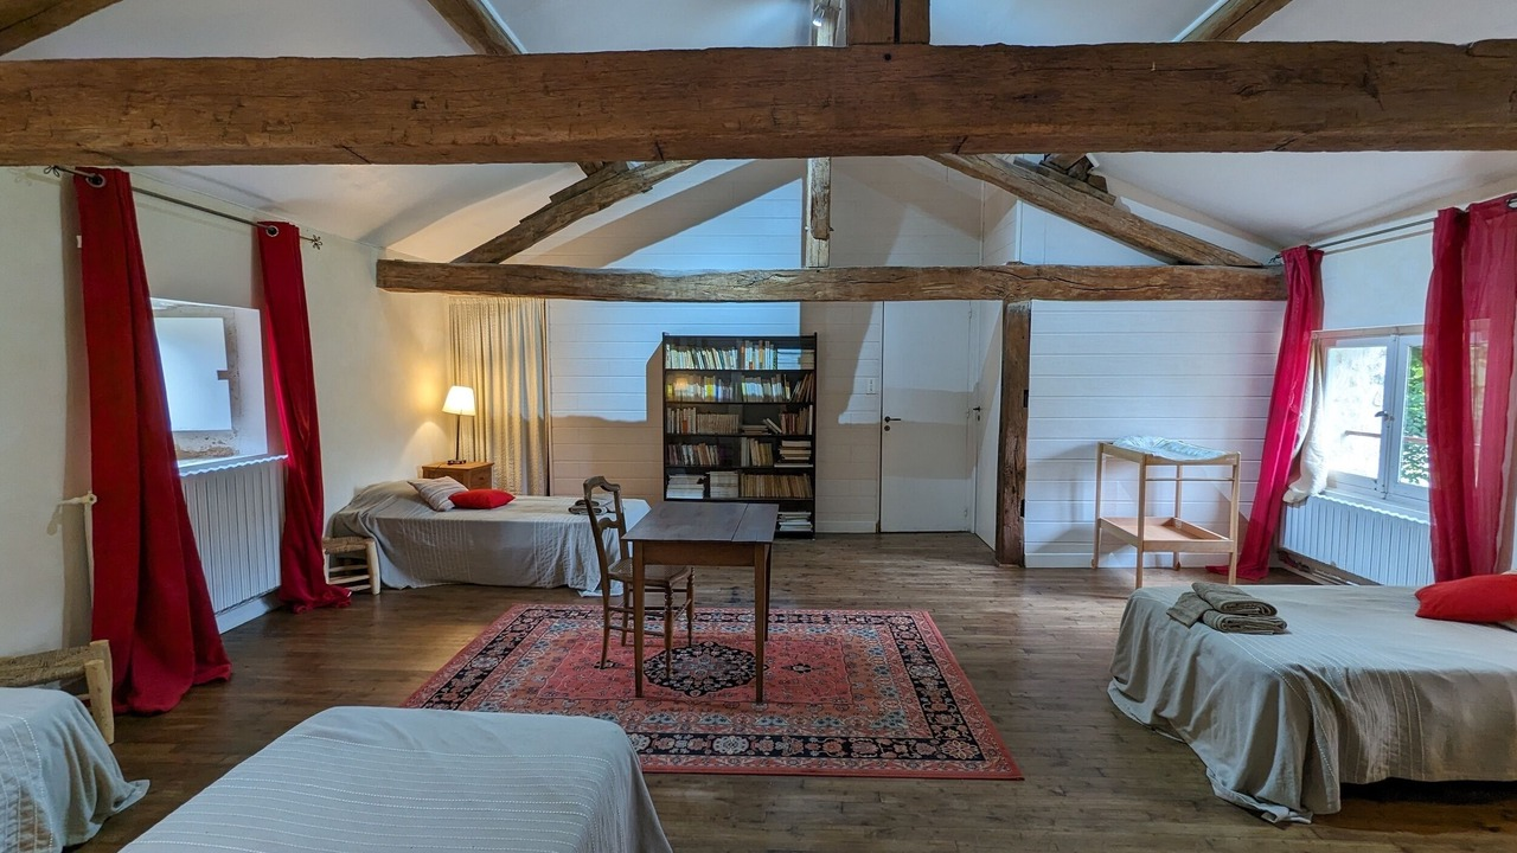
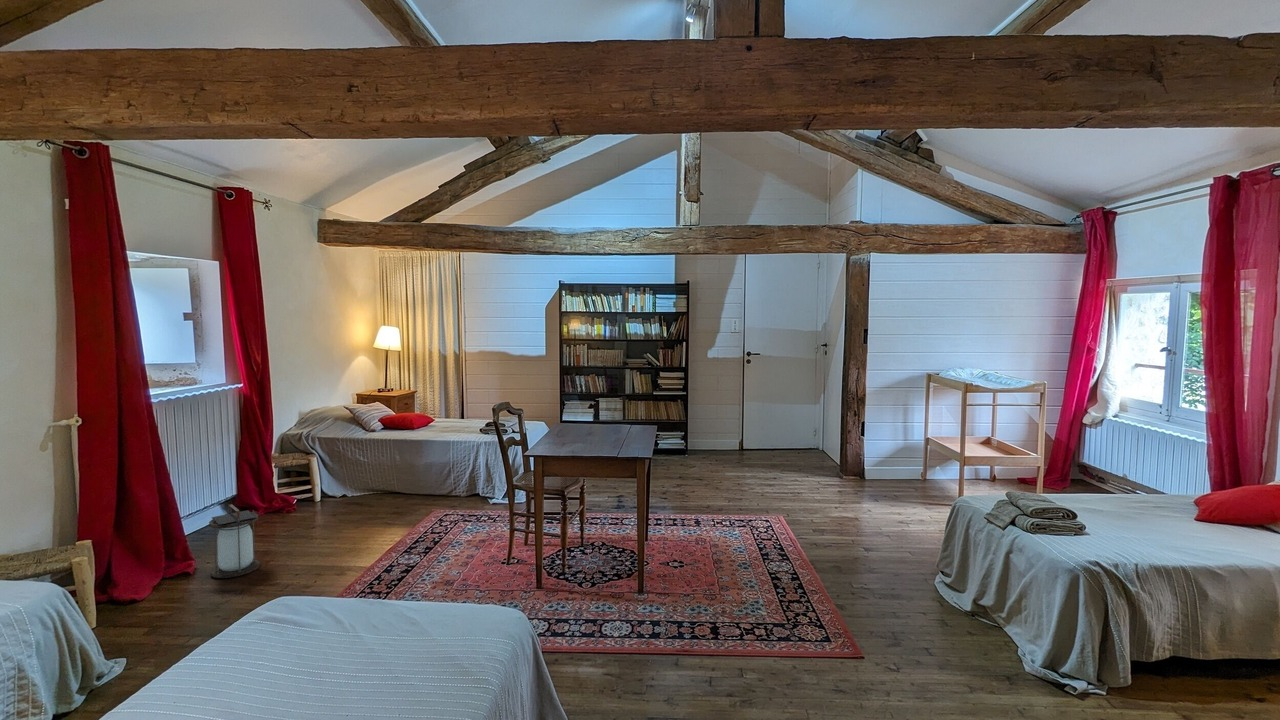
+ lantern [208,504,261,579]
